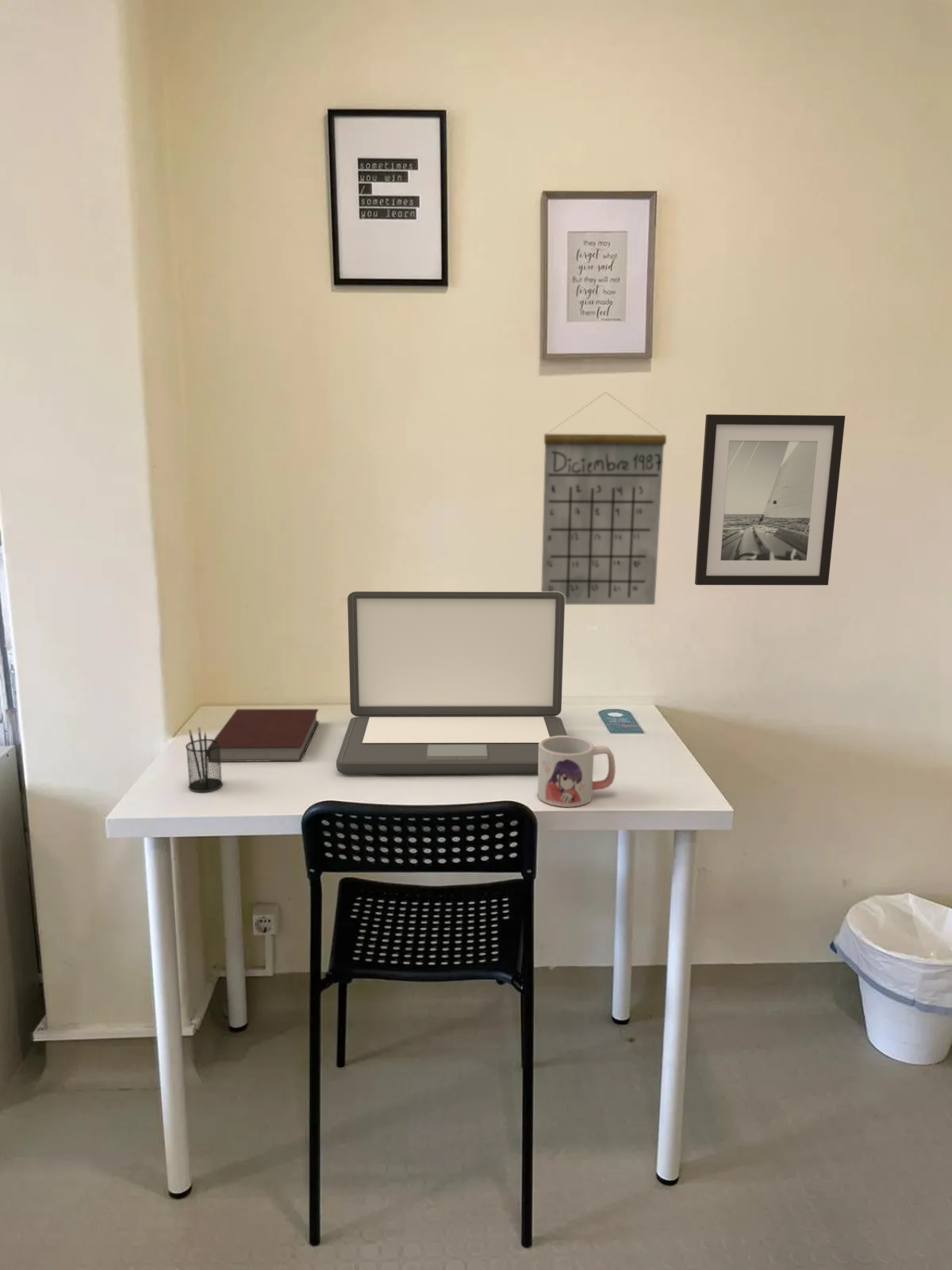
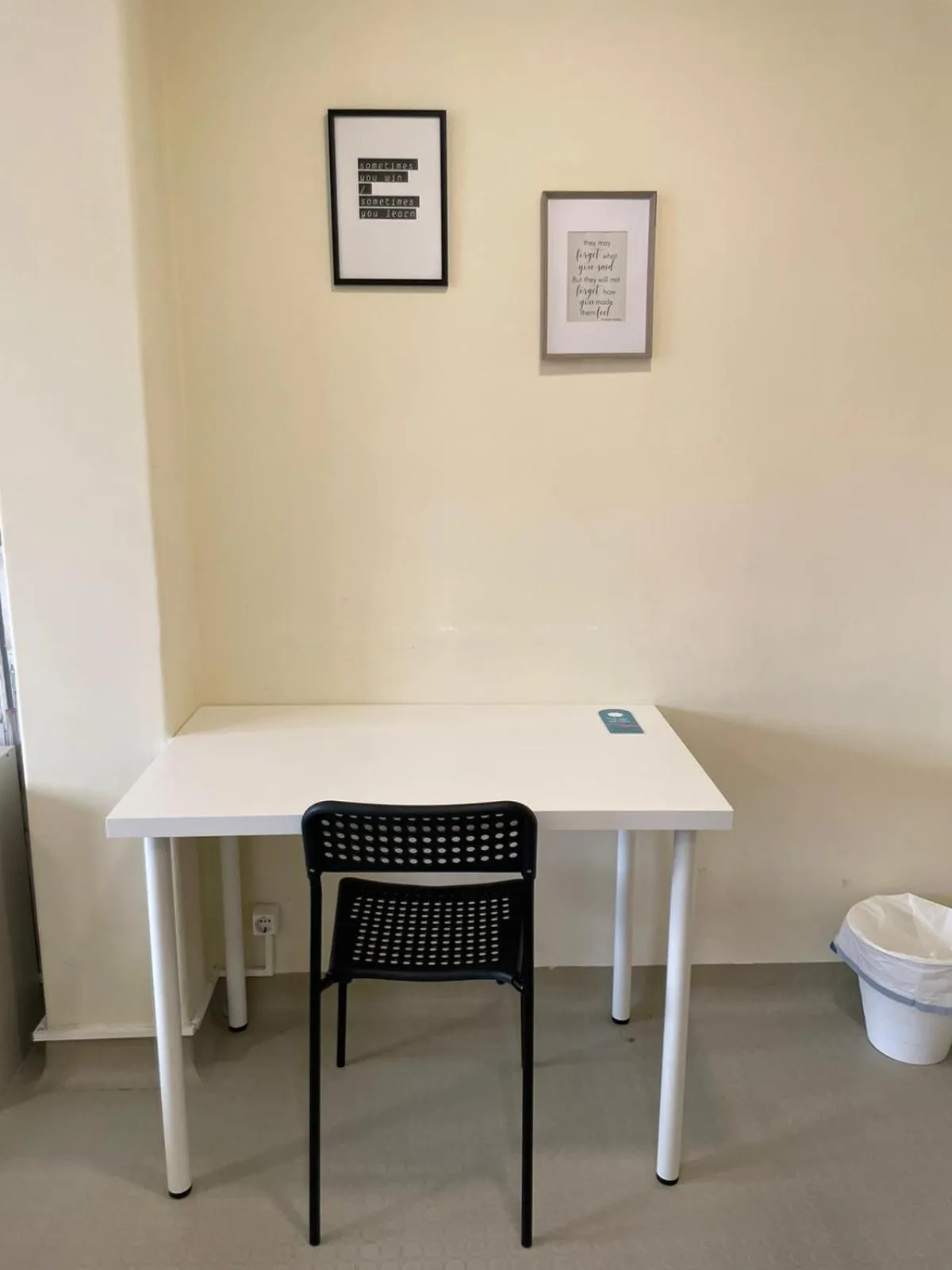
- calendar [540,391,667,606]
- wall art [694,414,846,586]
- laptop [336,591,568,775]
- notebook [207,708,320,763]
- pencil holder [185,726,224,793]
- mug [537,735,616,808]
